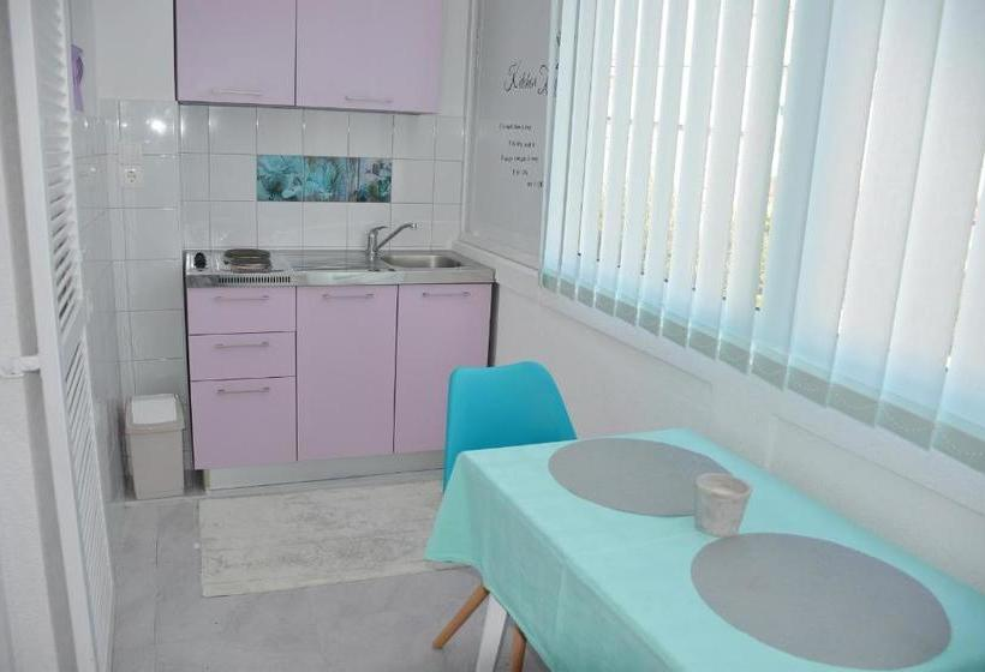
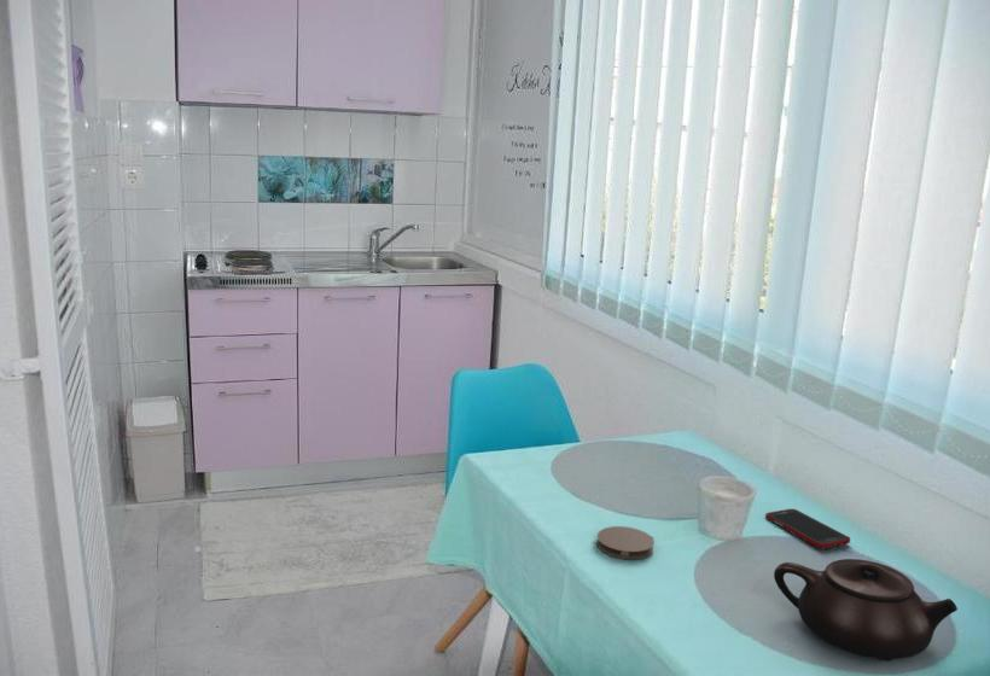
+ teapot [773,558,959,663]
+ cell phone [764,508,851,549]
+ coaster [595,525,656,560]
